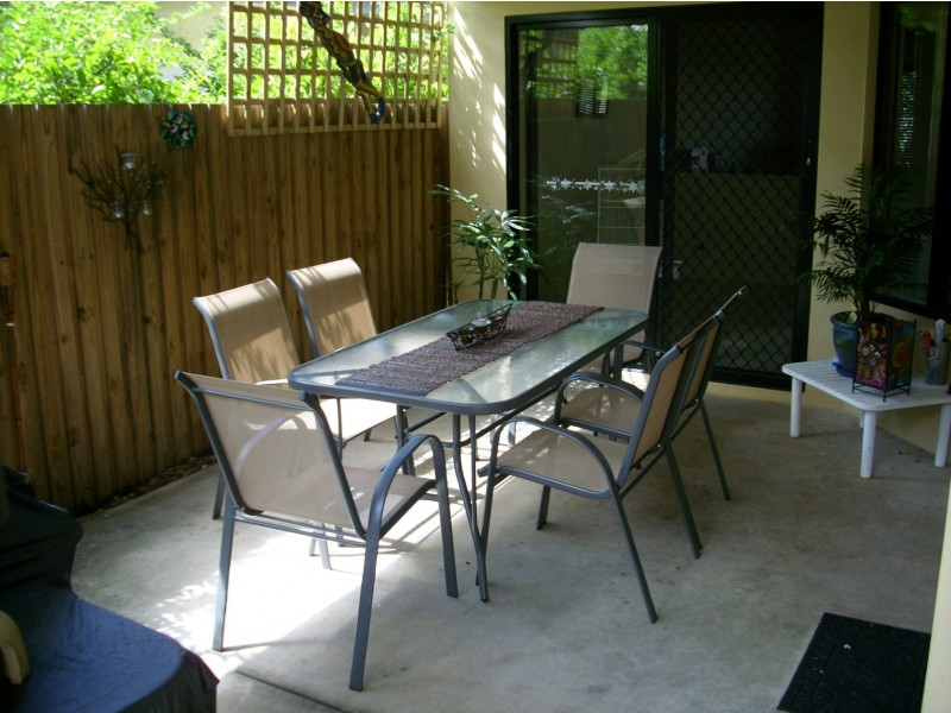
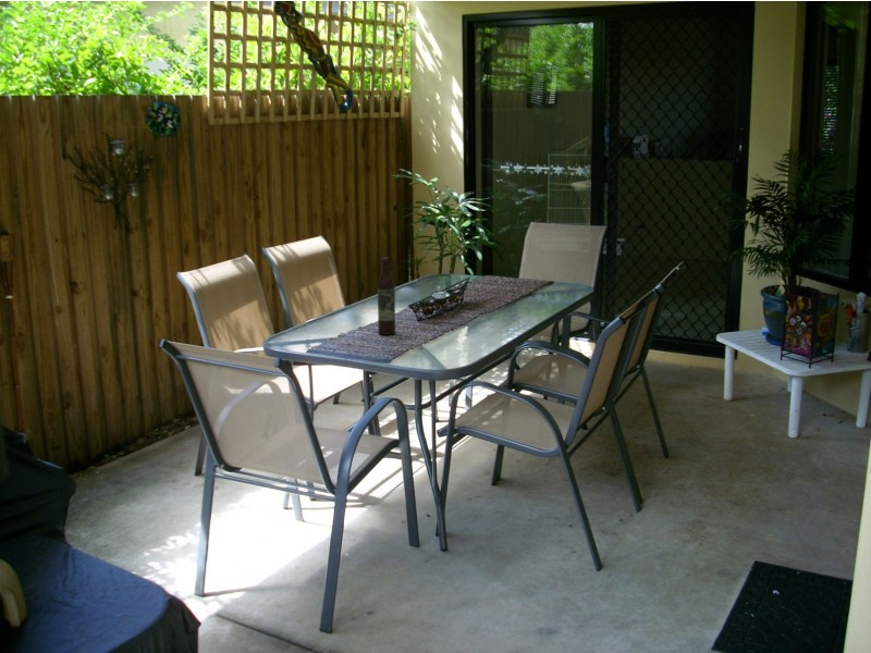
+ wine bottle [377,257,396,336]
